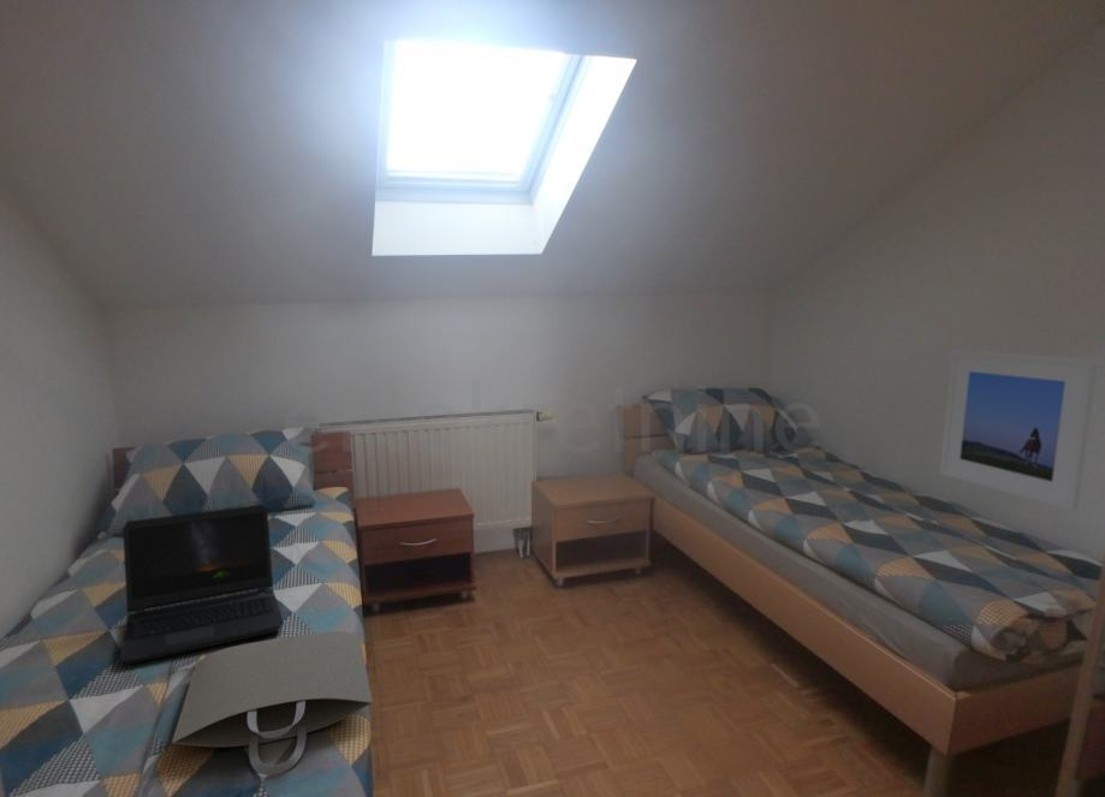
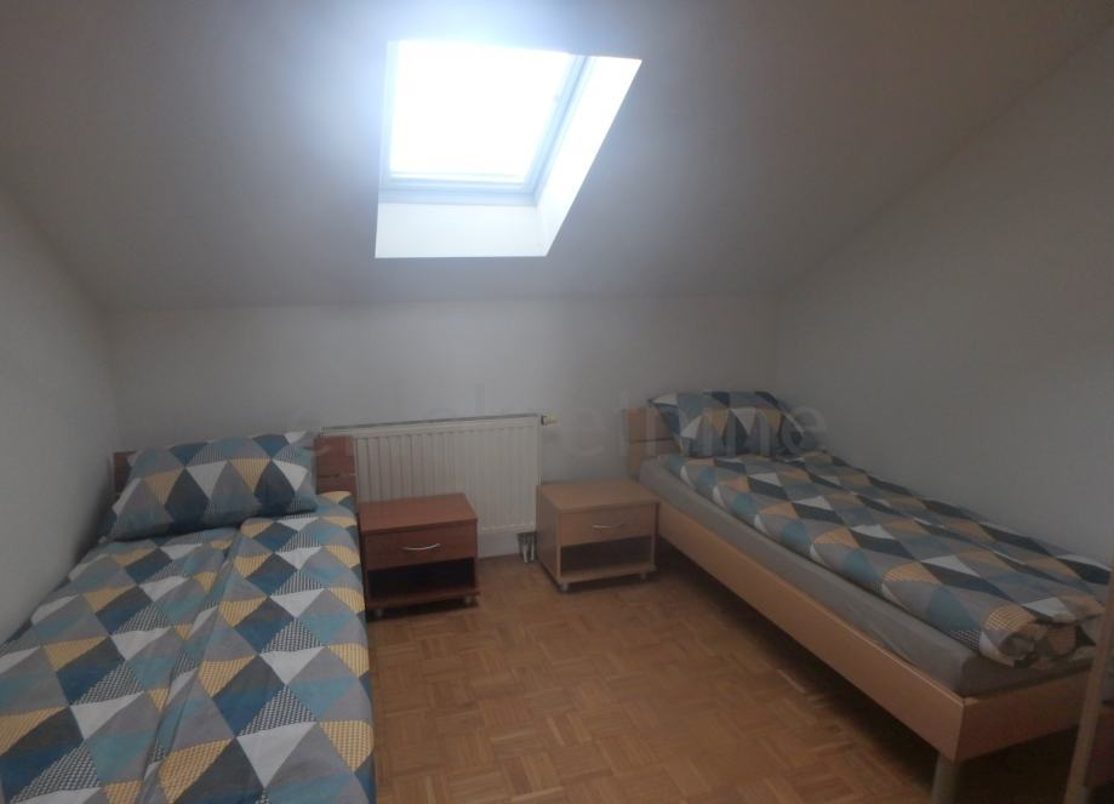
- tote bag [171,630,374,775]
- laptop computer [119,504,285,666]
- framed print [938,349,1099,512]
